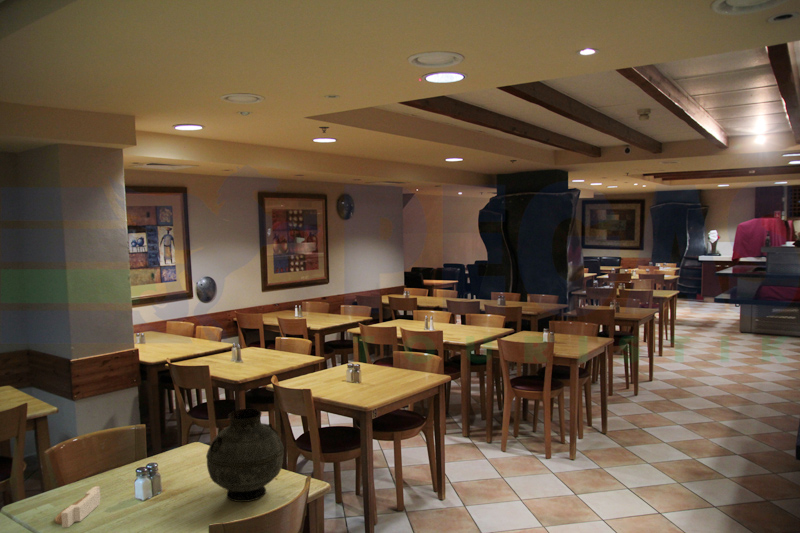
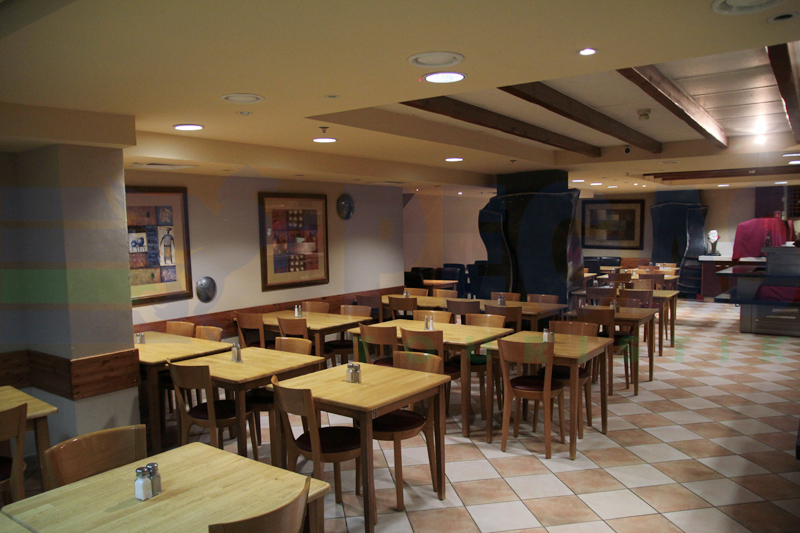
- vase [205,408,285,503]
- architectural model [54,485,101,528]
